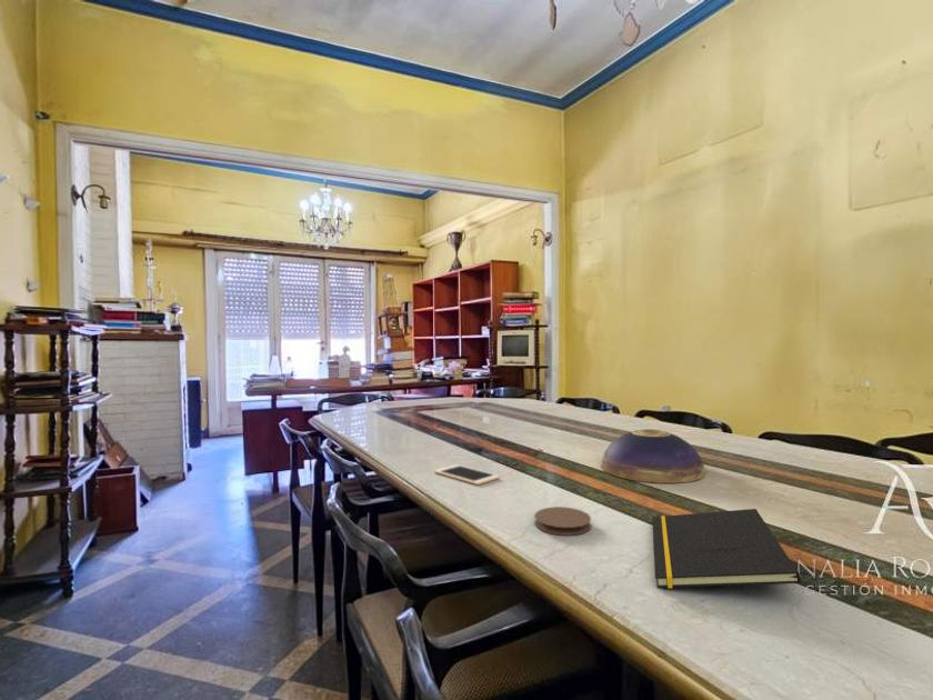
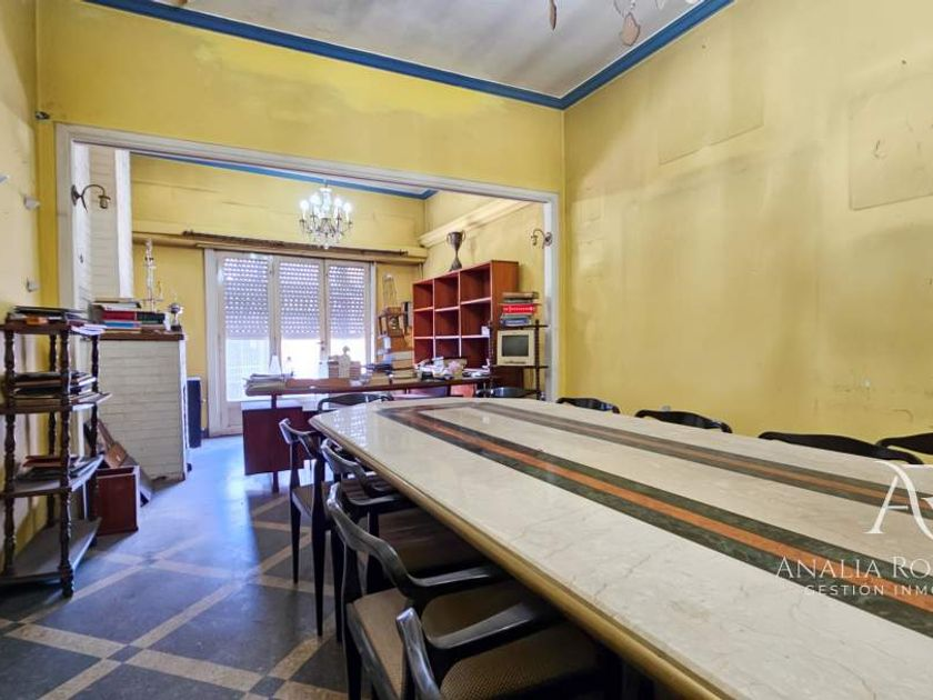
- decorative bowl [600,428,706,484]
- coaster [534,506,592,537]
- notepad [651,508,802,589]
- cell phone [433,463,501,486]
